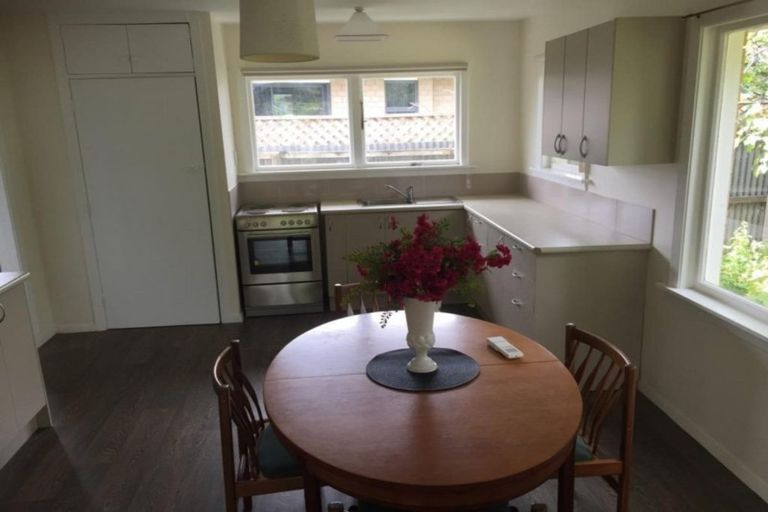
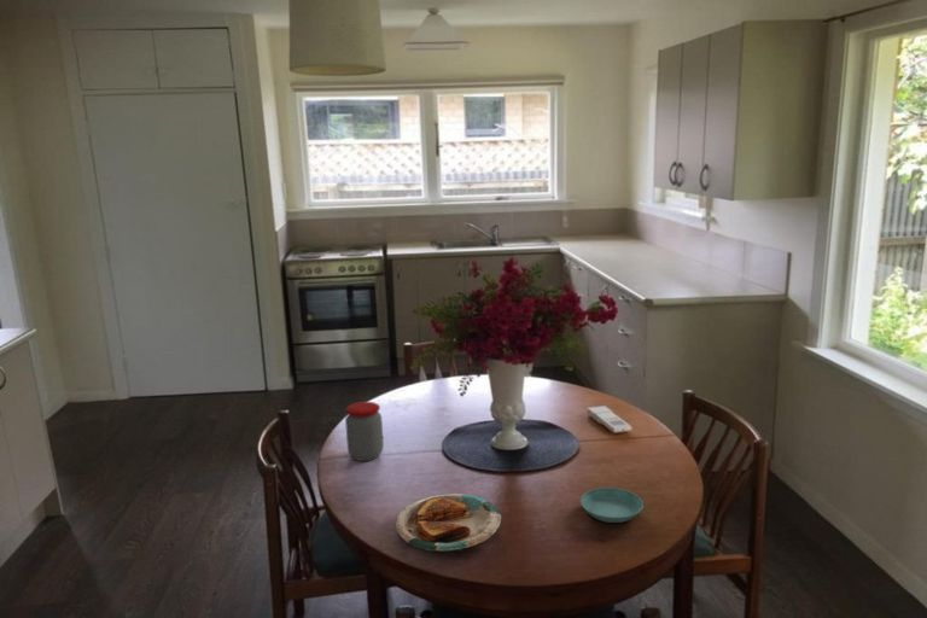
+ jar [344,401,385,462]
+ plate [395,492,503,553]
+ saucer [579,486,645,524]
